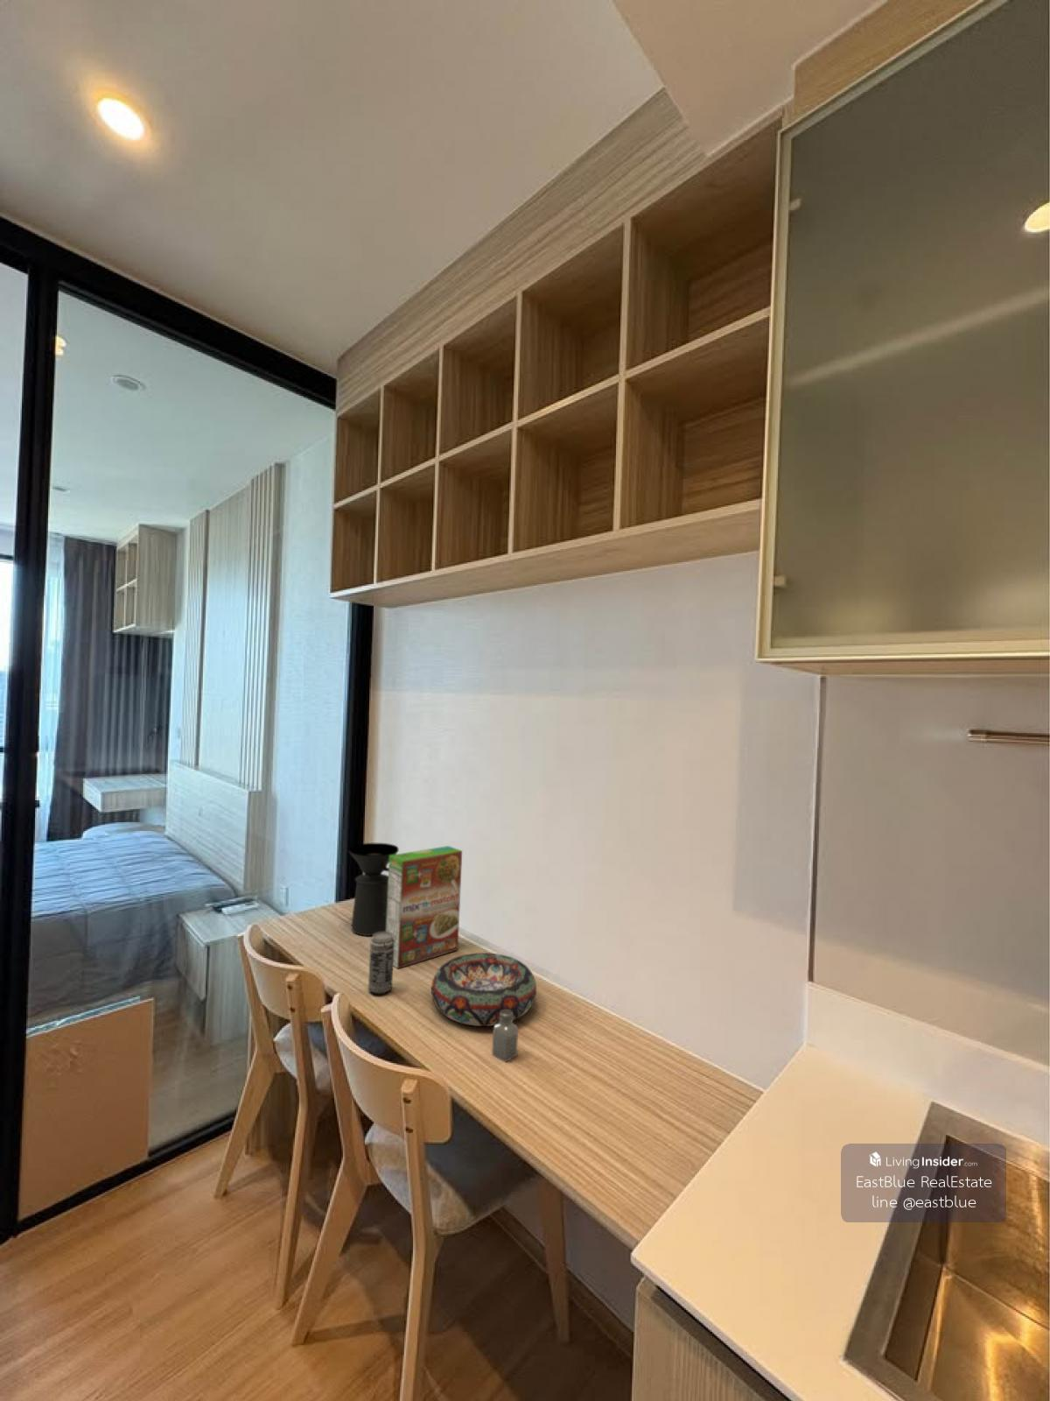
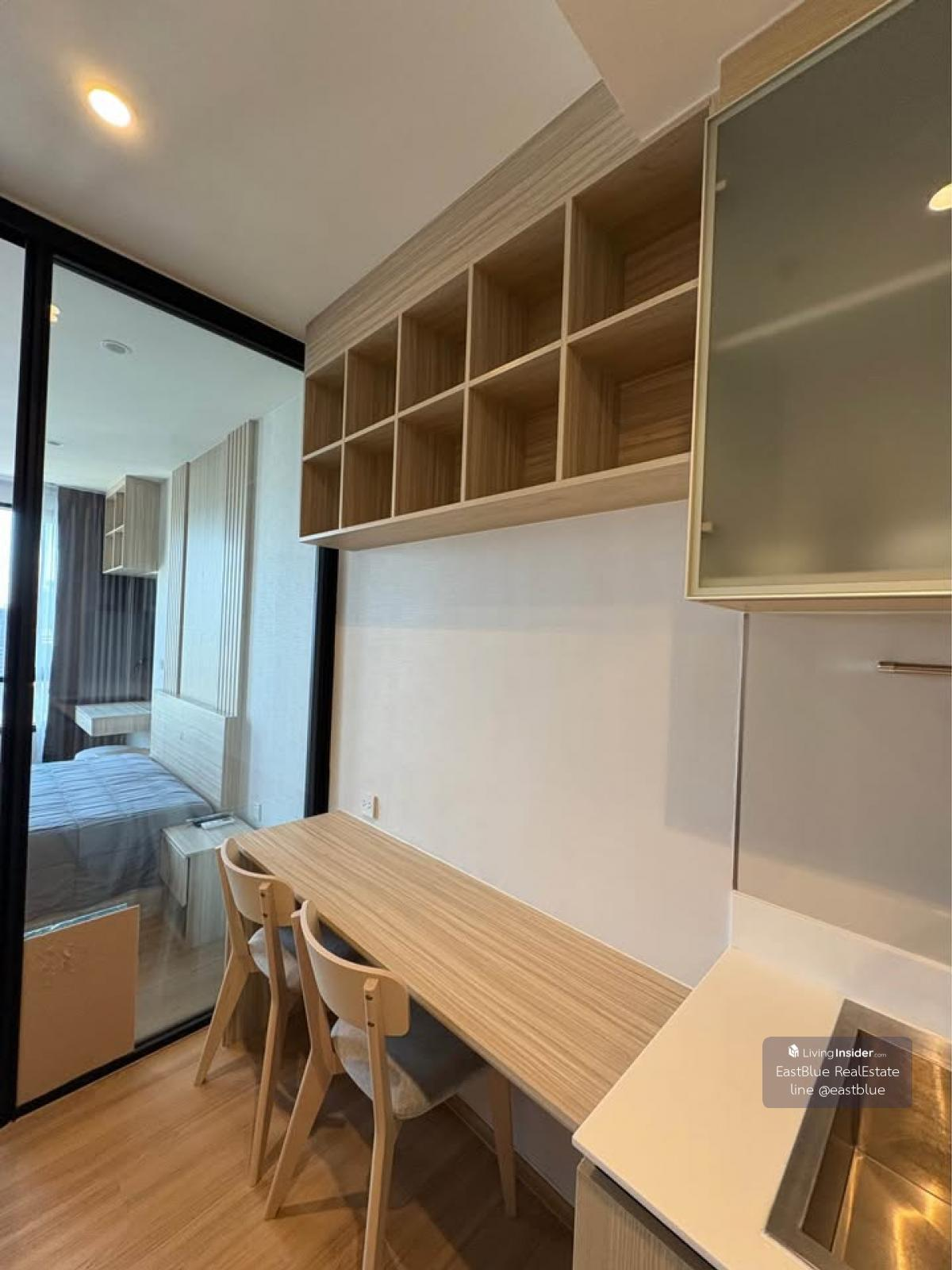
- saltshaker [491,1009,518,1063]
- coffee maker [349,843,400,937]
- cereal box [386,845,463,970]
- beverage can [367,932,394,995]
- decorative bowl [430,952,537,1027]
